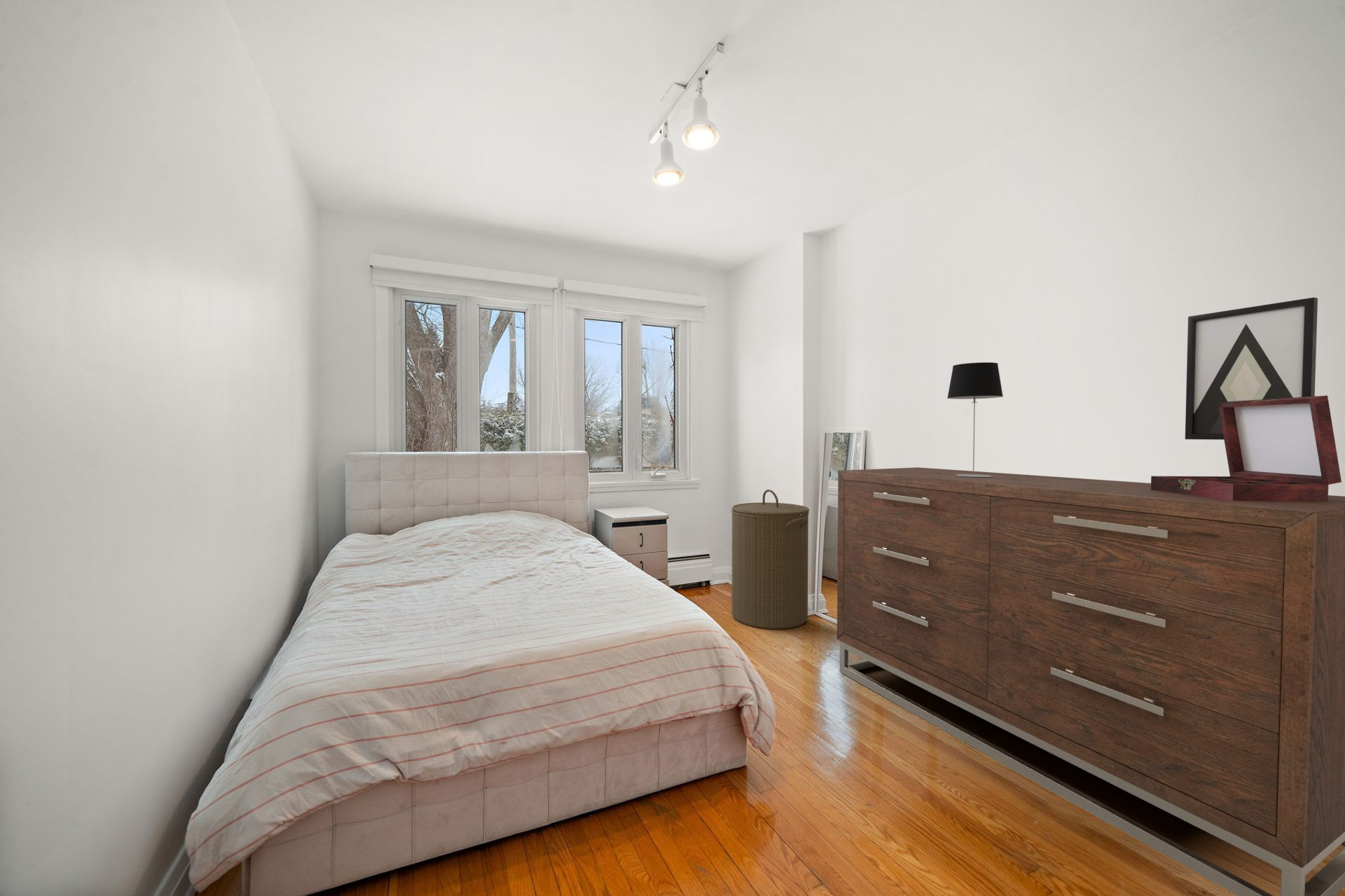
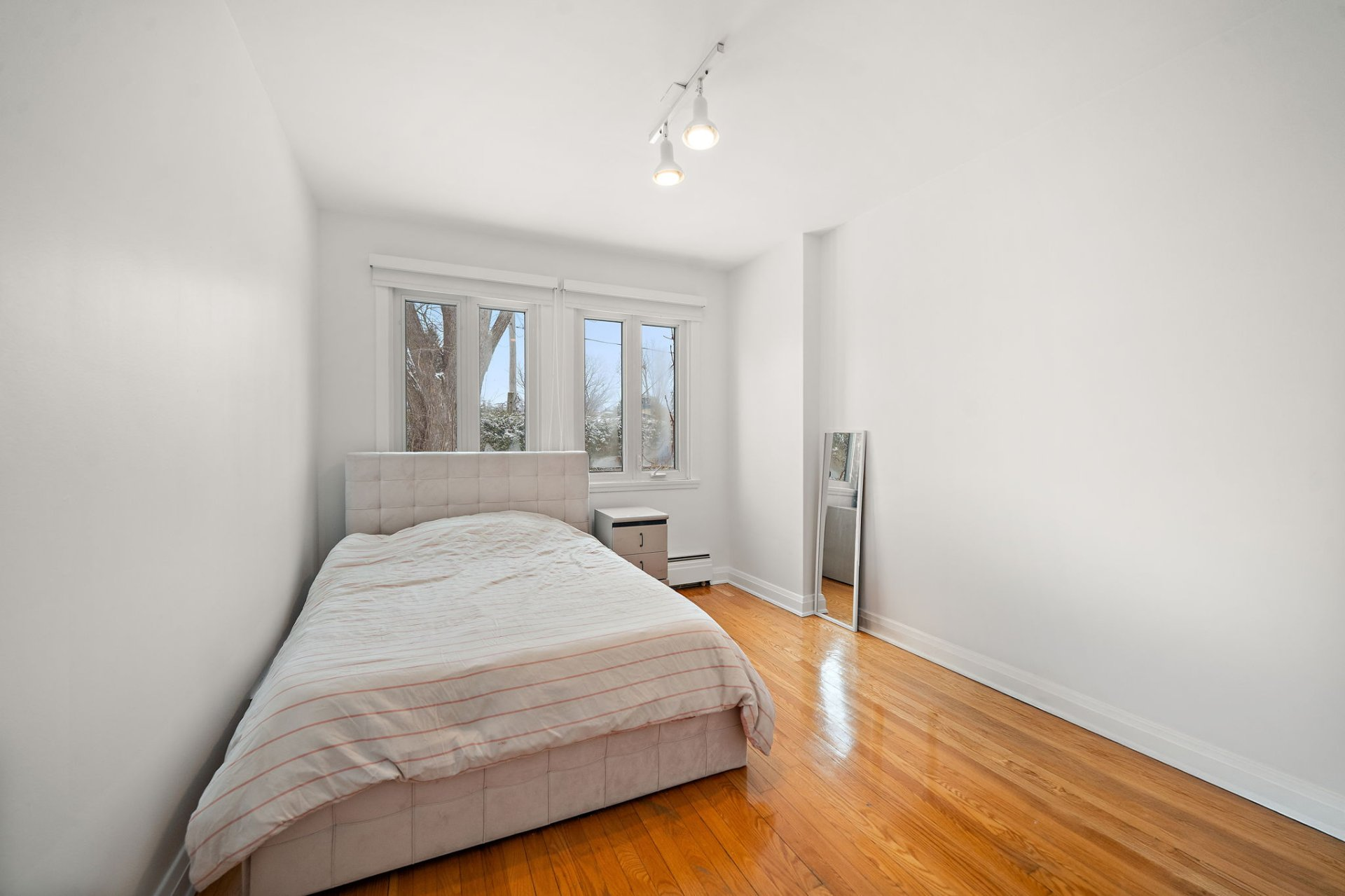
- dresser [836,467,1345,896]
- wall art [1185,296,1318,441]
- jewelry box [1150,395,1342,502]
- table lamp [946,361,1004,478]
- laundry hamper [731,489,810,630]
